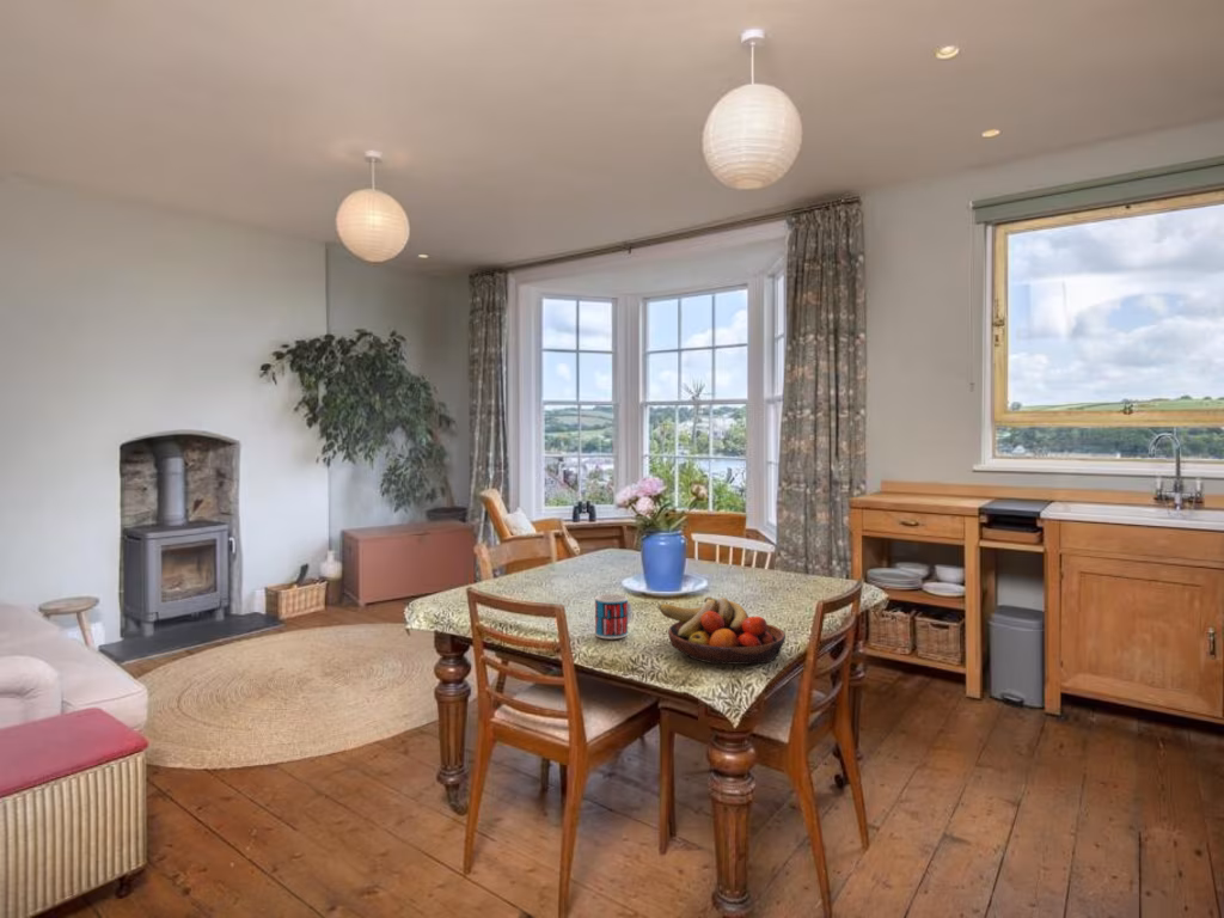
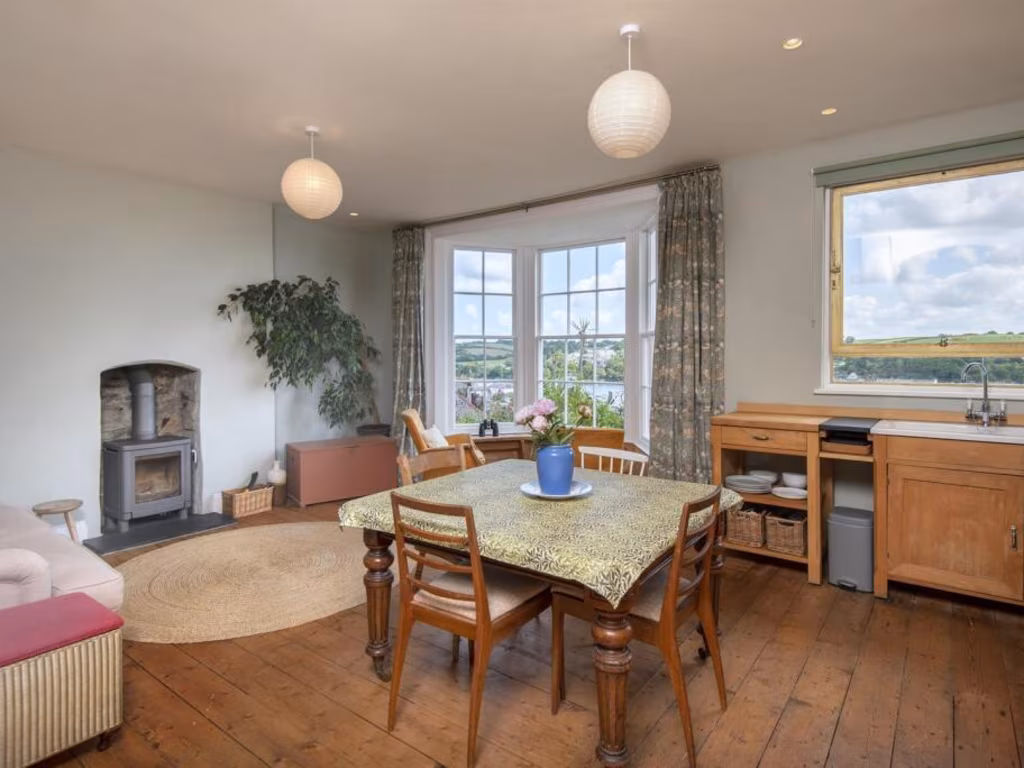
- fruit bowl [657,596,787,666]
- mug [594,593,634,639]
